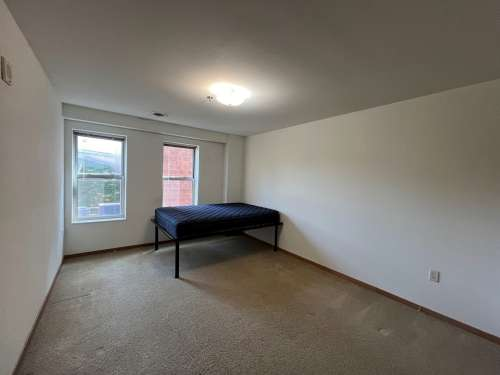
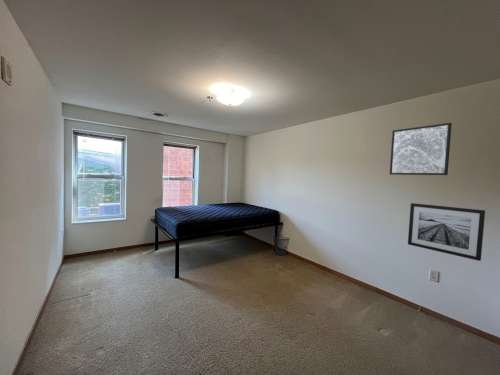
+ wall art [389,122,453,176]
+ wastebasket [272,234,291,256]
+ wall art [407,202,486,262]
